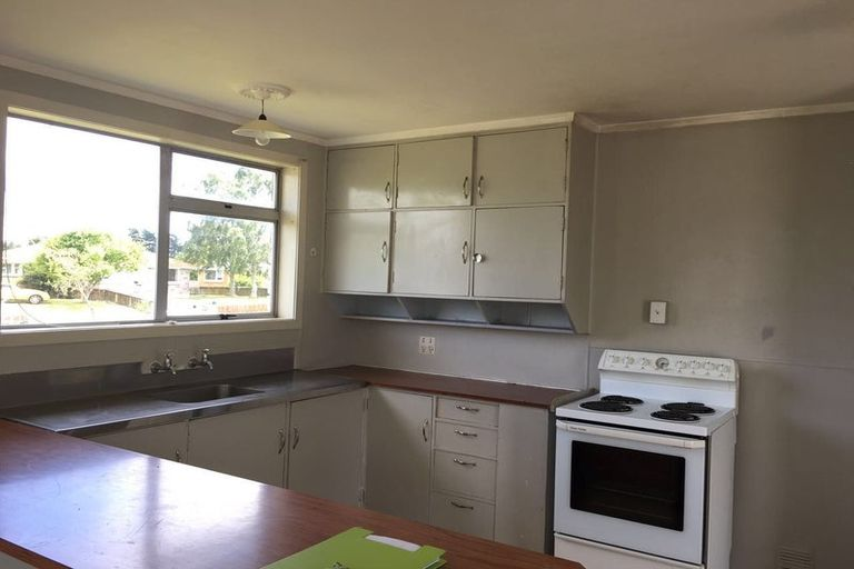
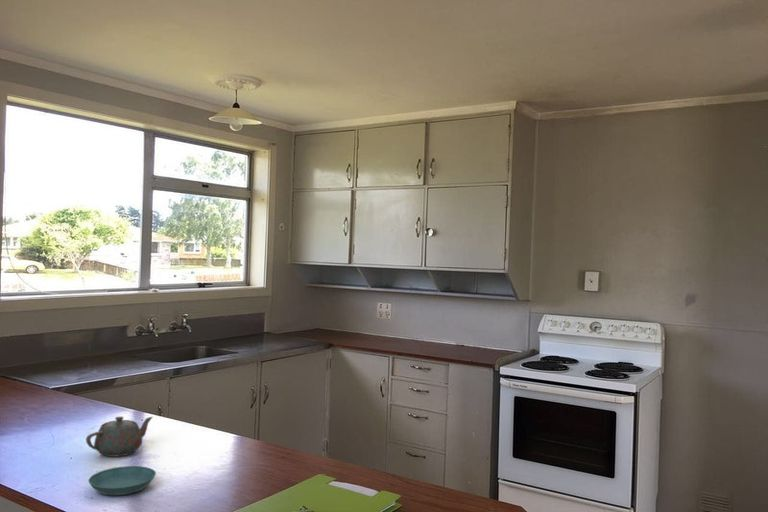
+ saucer [88,465,157,496]
+ teapot [85,415,154,458]
